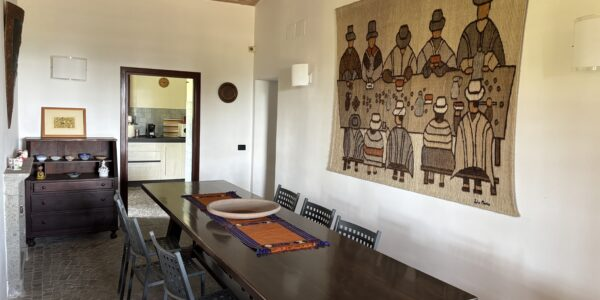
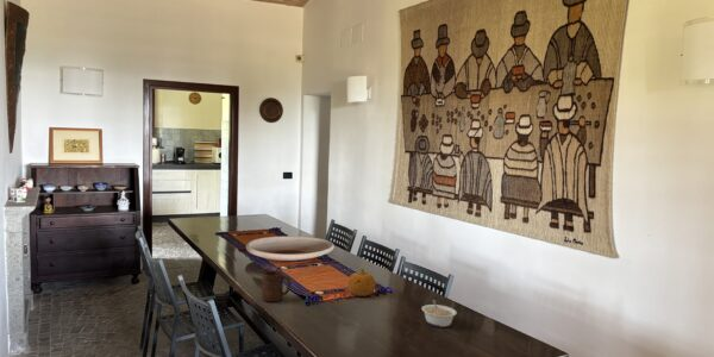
+ fruit [346,267,376,298]
+ legume [420,299,458,327]
+ cup [261,270,293,302]
